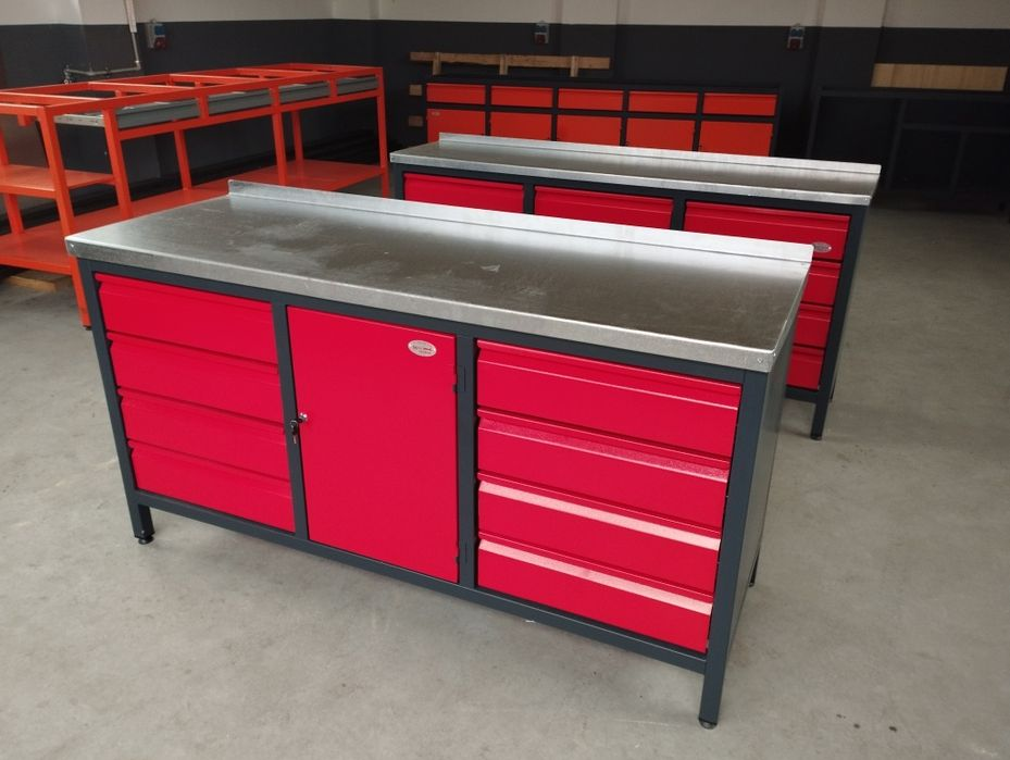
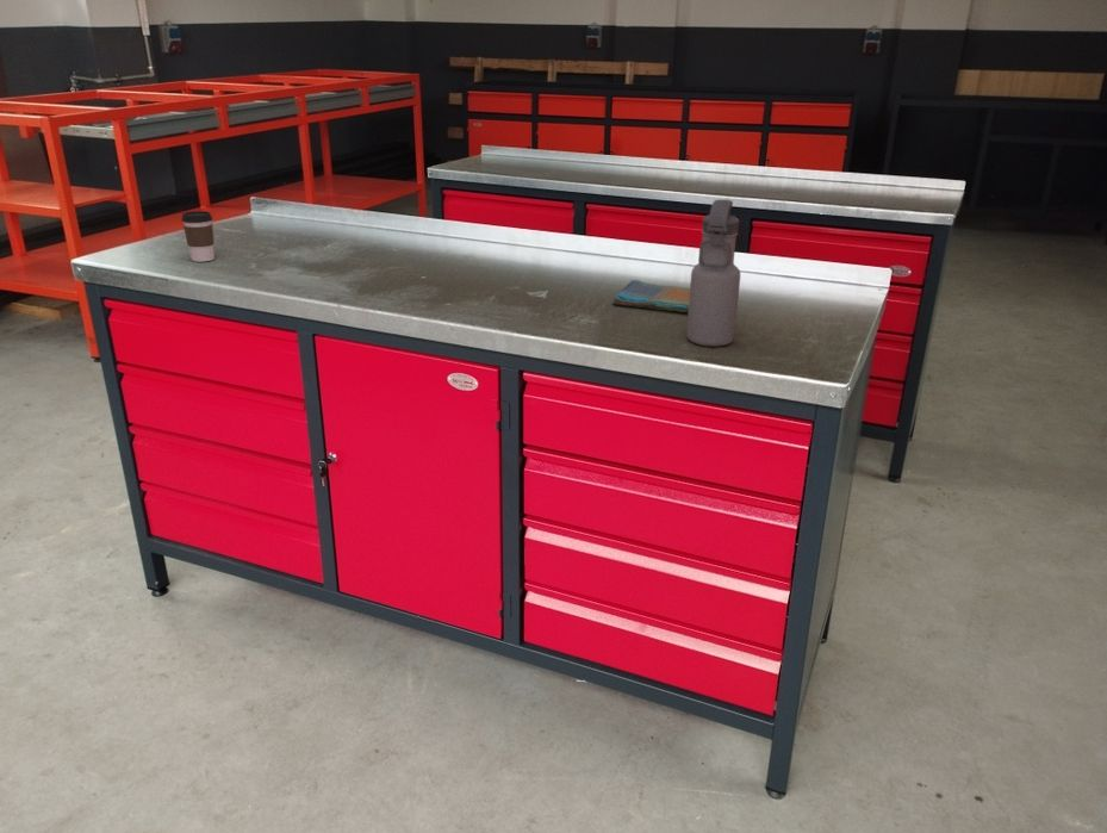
+ coffee cup [180,210,216,263]
+ dish towel [611,279,690,313]
+ water bottle [685,199,741,348]
